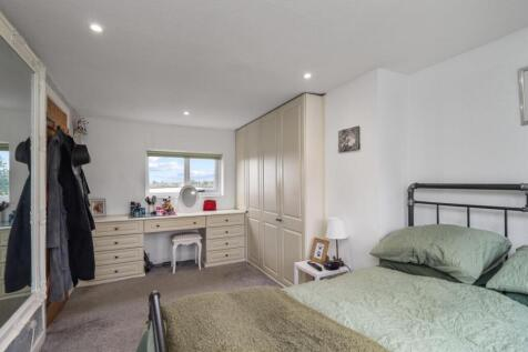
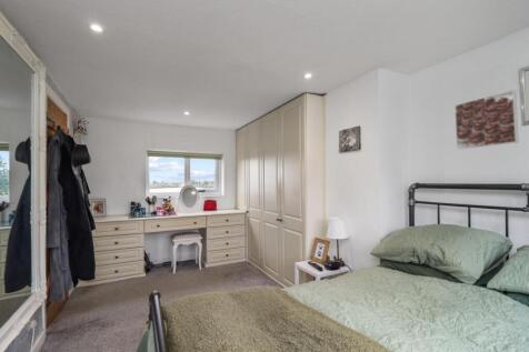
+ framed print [453,89,520,151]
